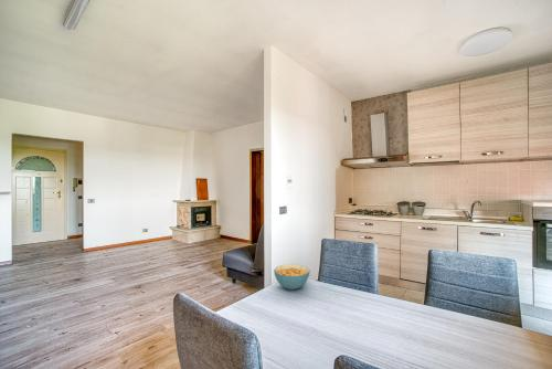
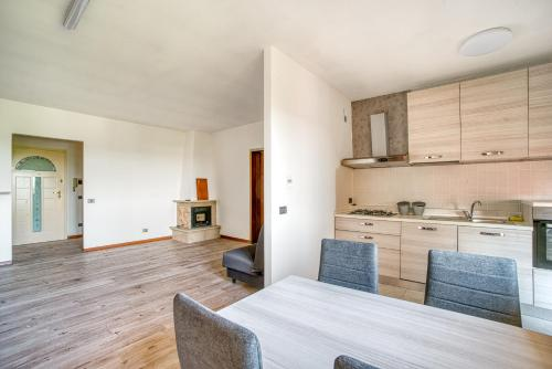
- cereal bowl [273,263,311,291]
